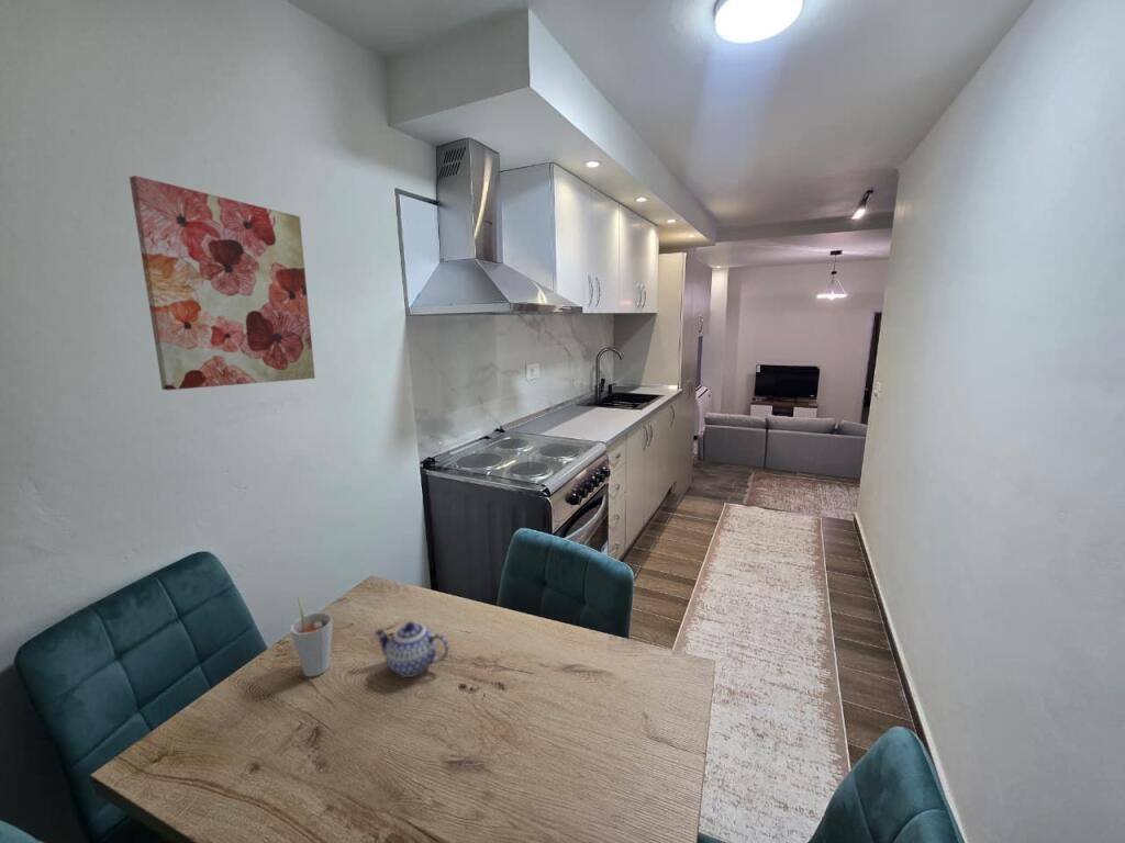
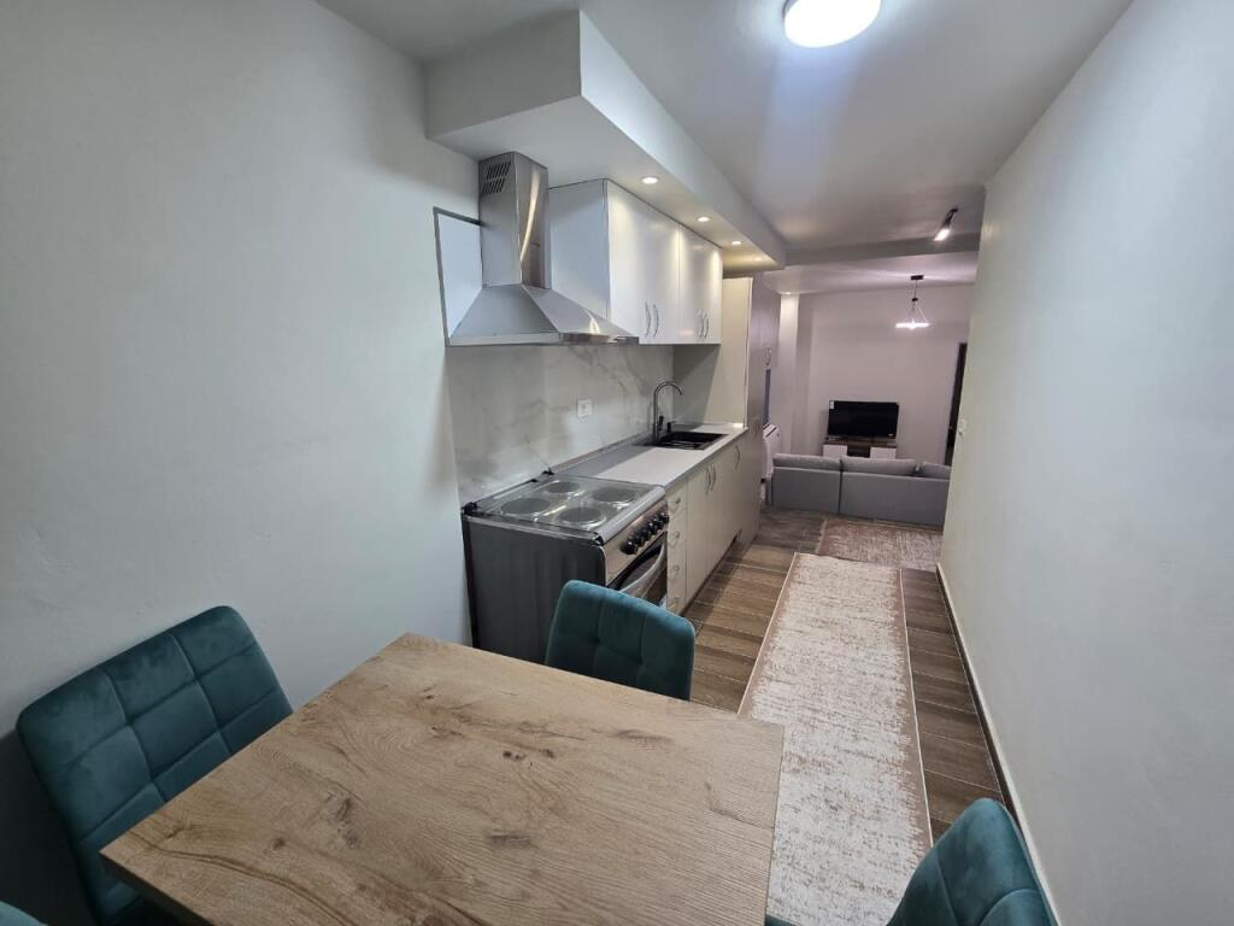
- teapot [374,621,450,678]
- cup [289,596,334,677]
- wall art [129,175,316,391]
